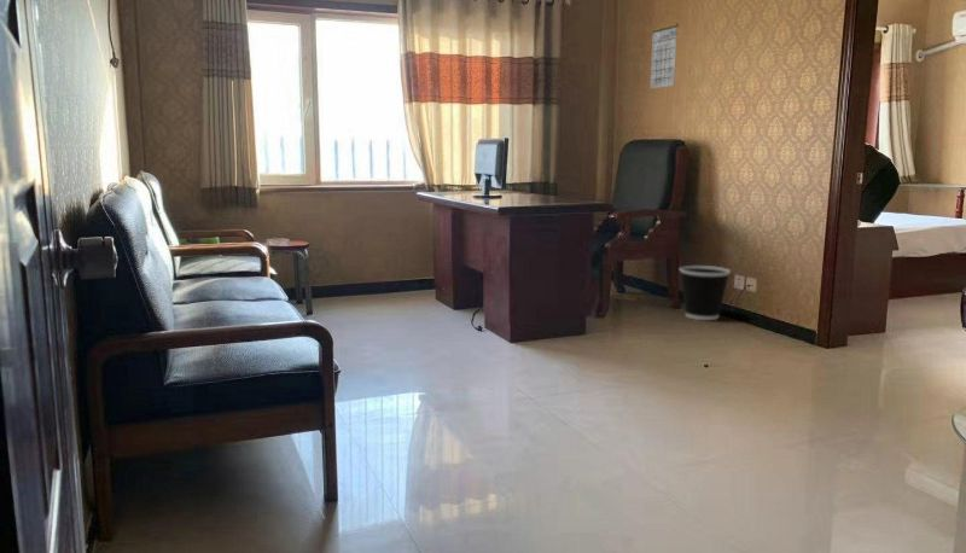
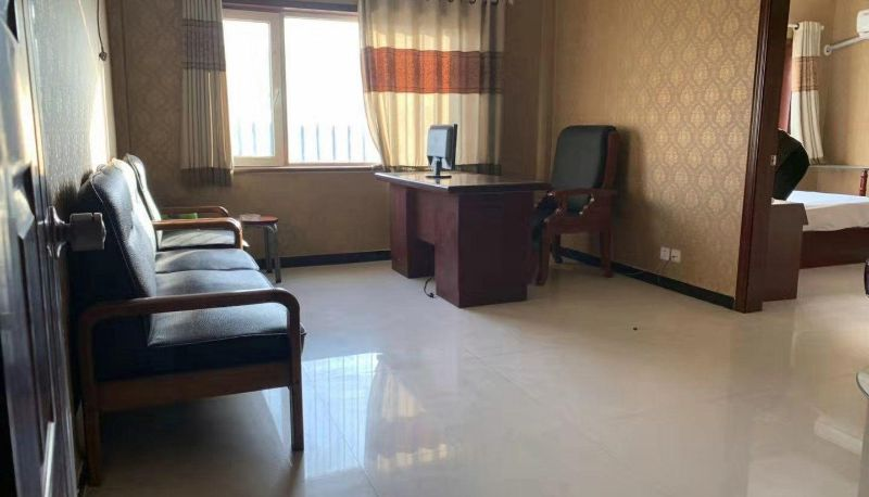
- calendar [650,14,680,89]
- wastebasket [679,264,732,321]
